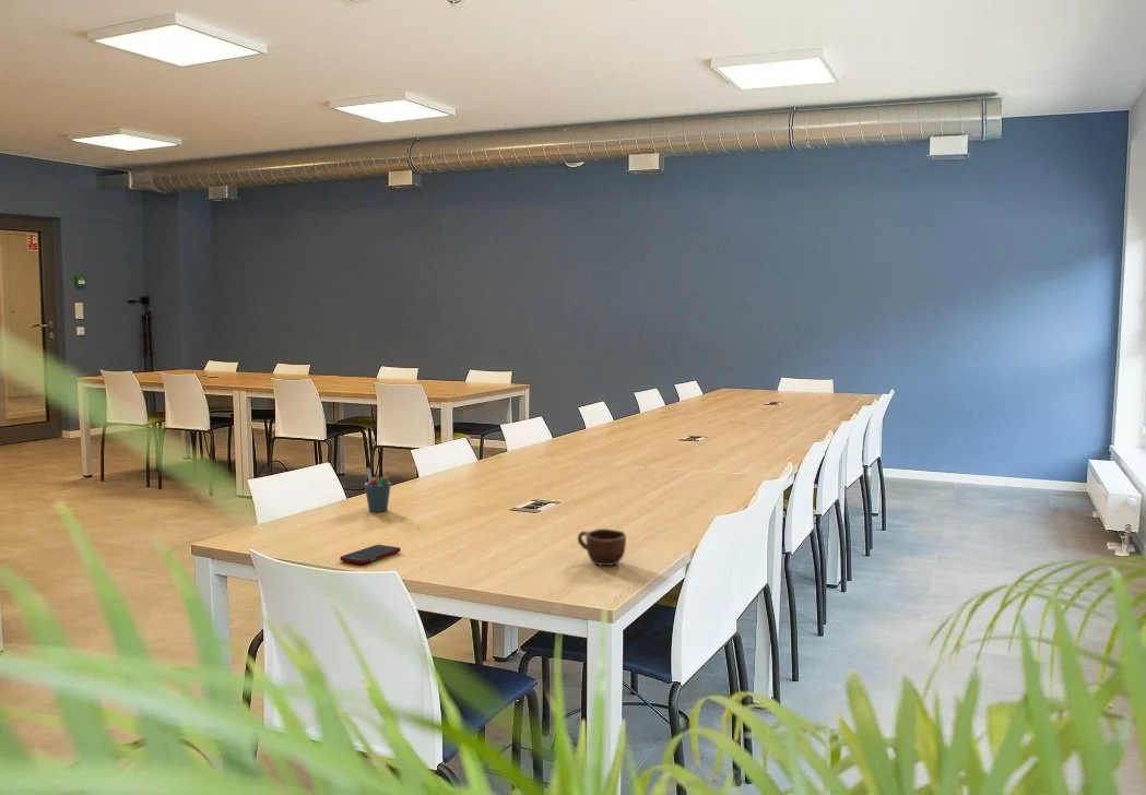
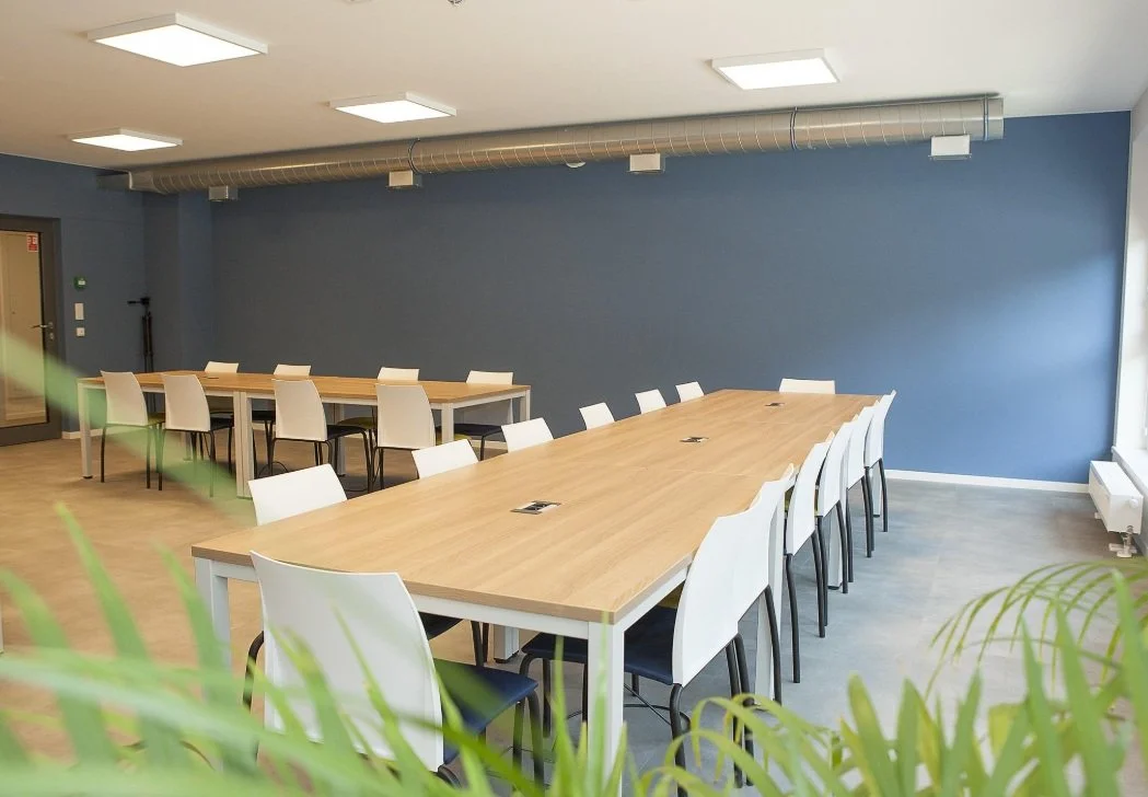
- mug [577,527,627,567]
- pen holder [364,466,392,513]
- cell phone [339,544,402,565]
